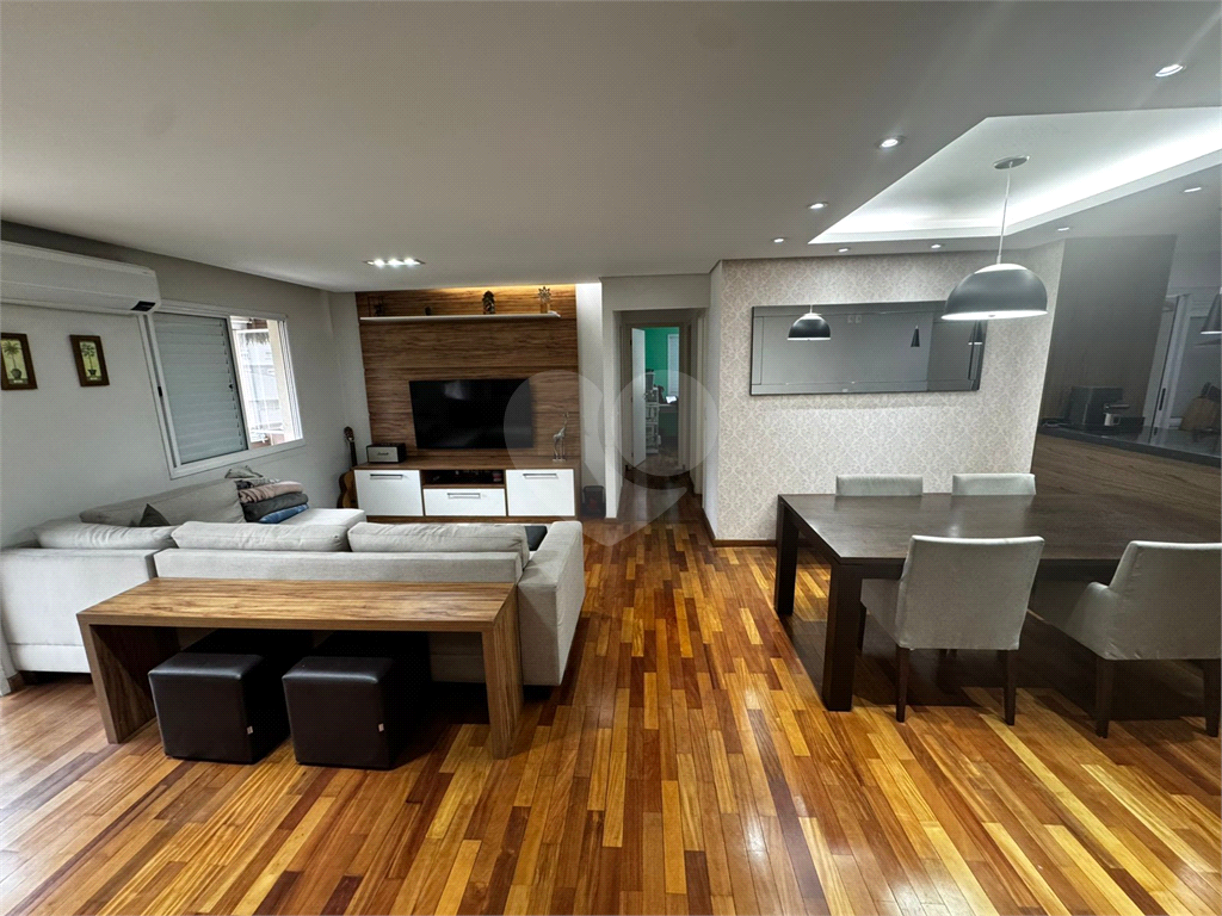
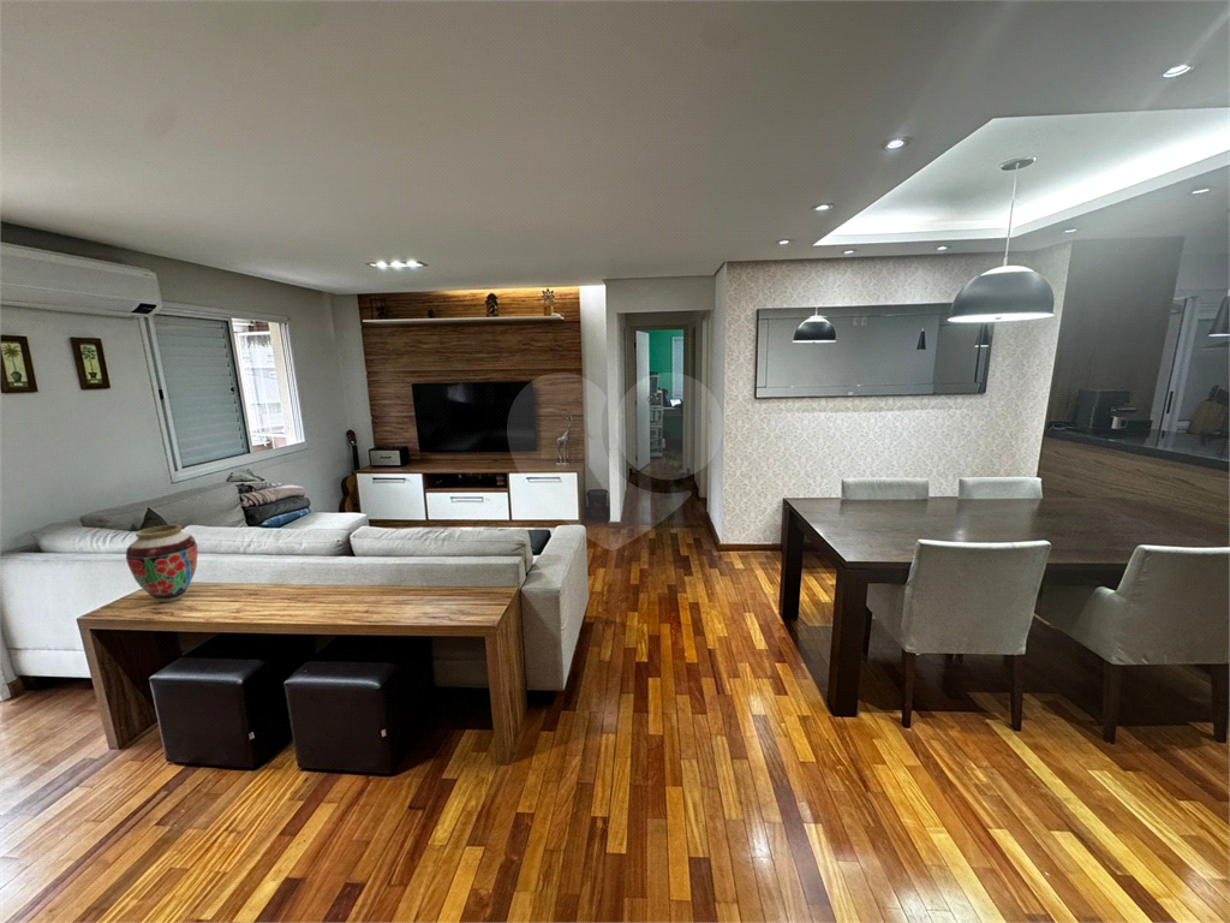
+ vase [125,524,198,603]
